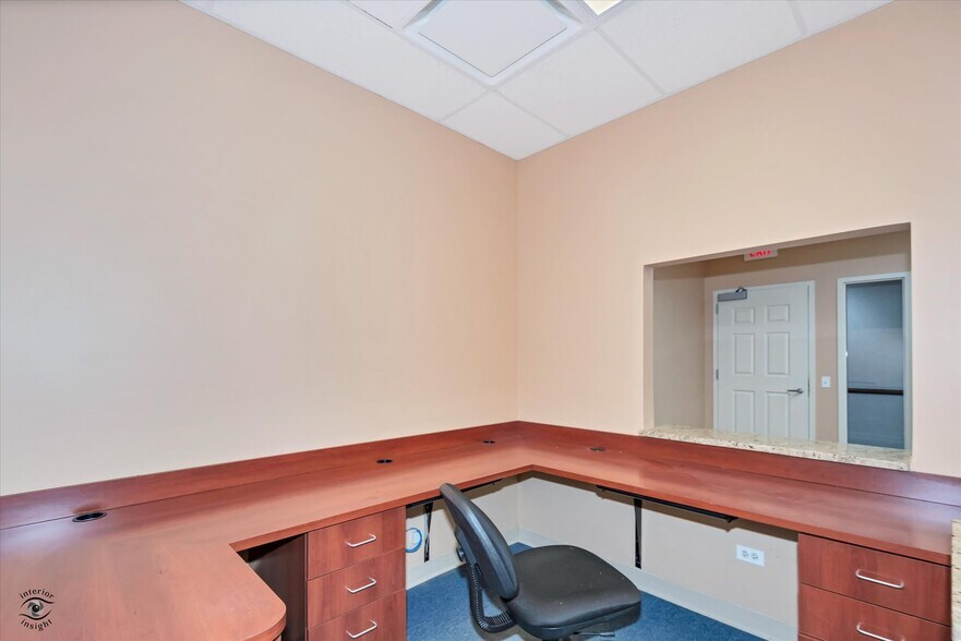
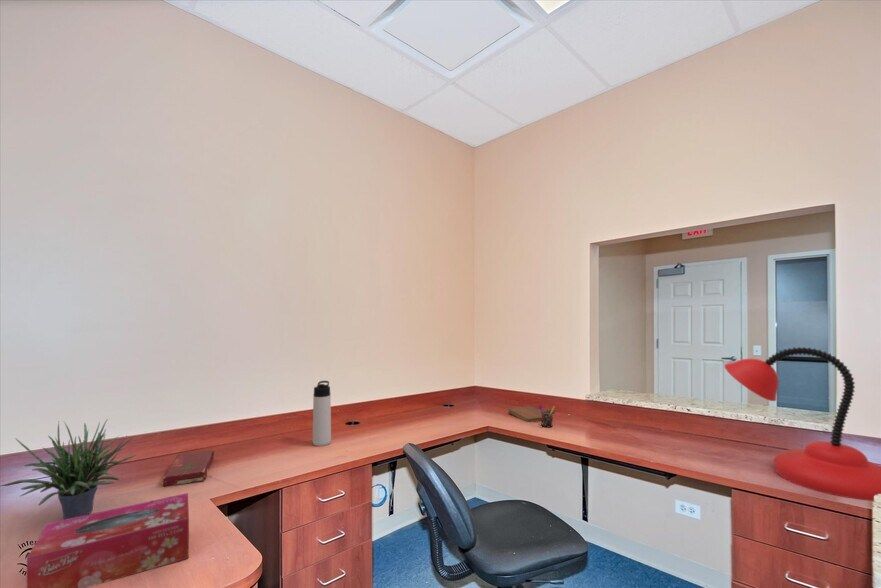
+ pen holder [537,402,556,429]
+ notebook [507,405,554,423]
+ desk lamp [723,346,881,502]
+ tissue box [26,492,190,588]
+ potted plant [2,418,138,520]
+ thermos bottle [312,380,332,447]
+ book [162,449,216,488]
